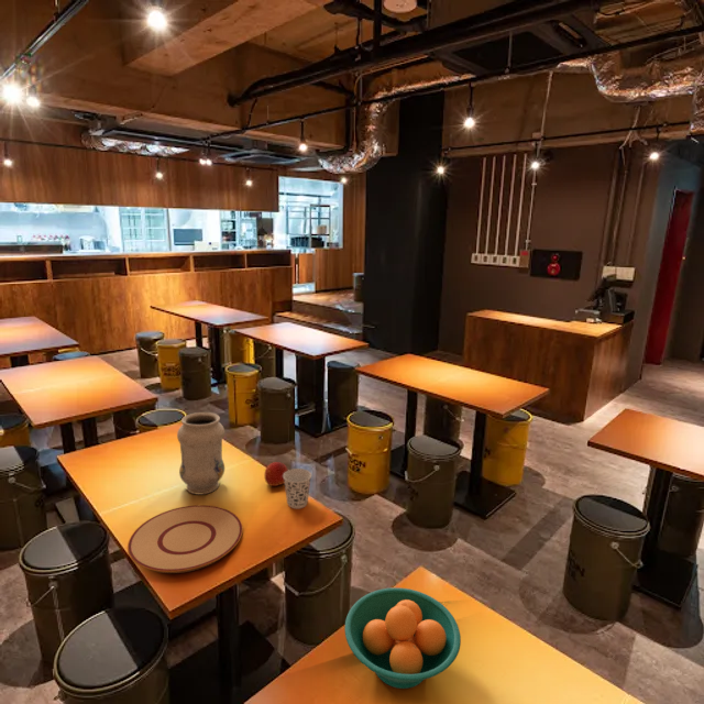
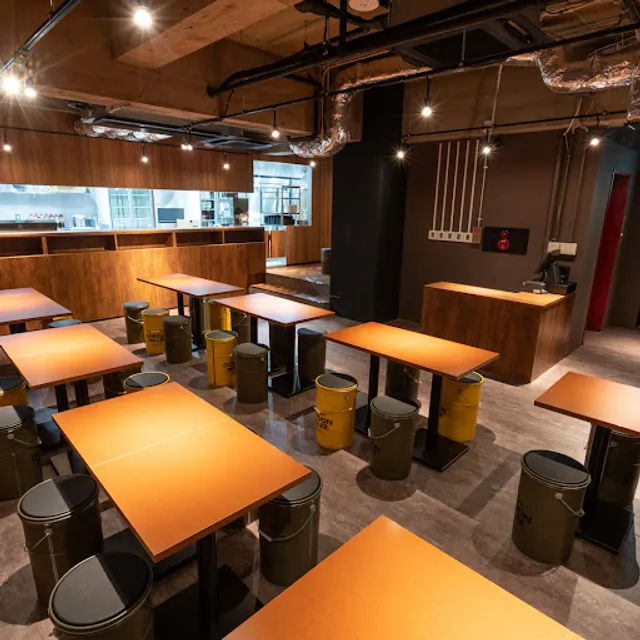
- fruit [264,461,288,488]
- plate [127,504,244,574]
- fruit bowl [343,586,462,690]
- vase [176,411,226,495]
- cup [284,468,312,509]
